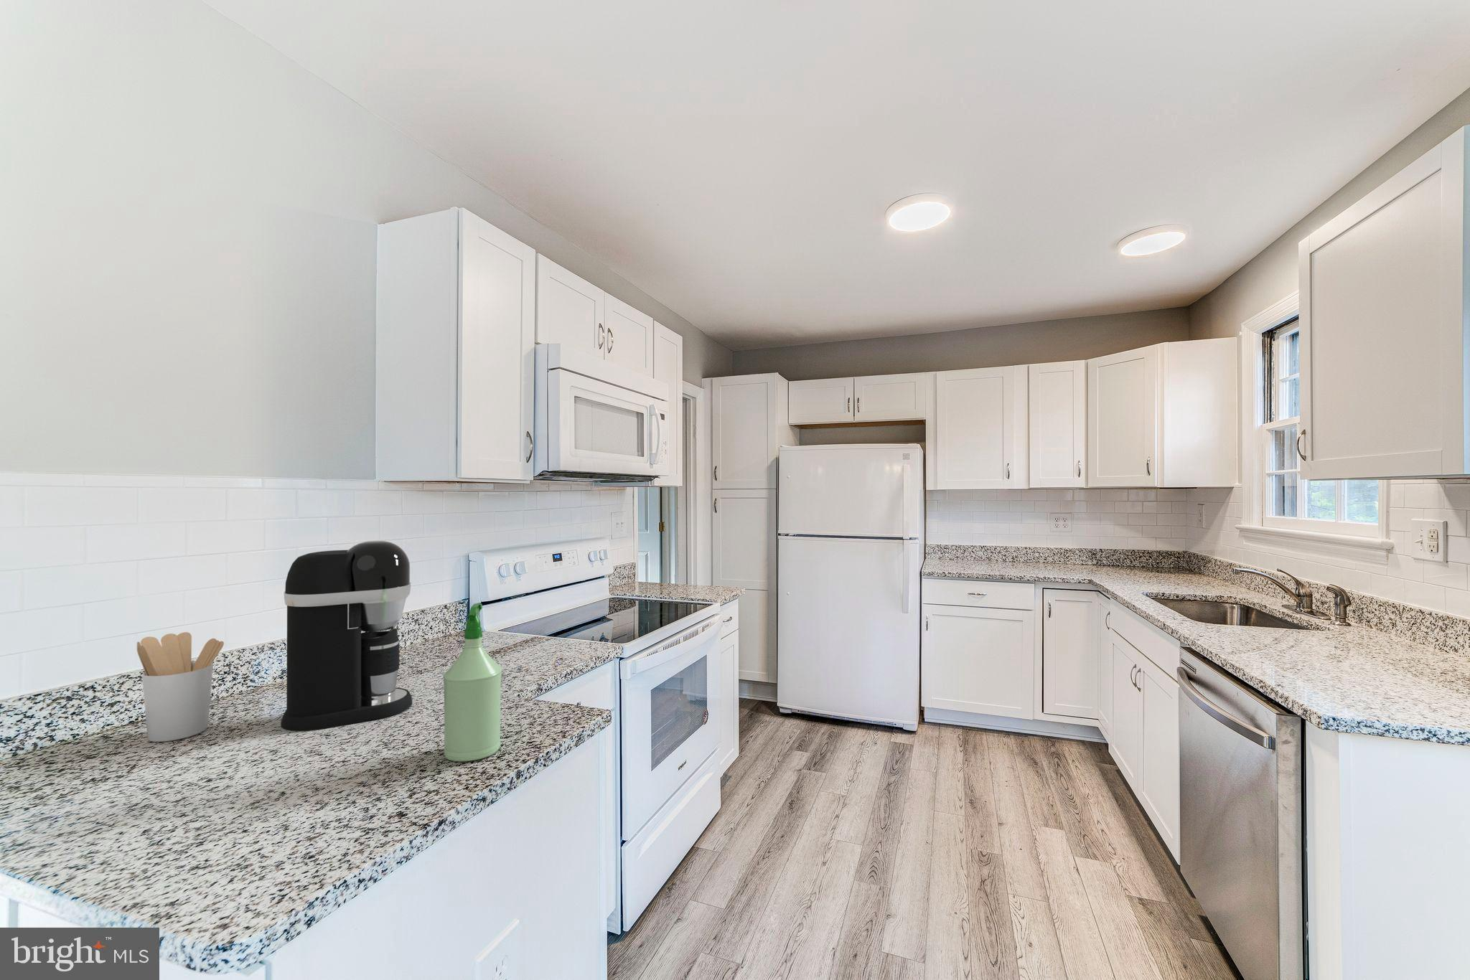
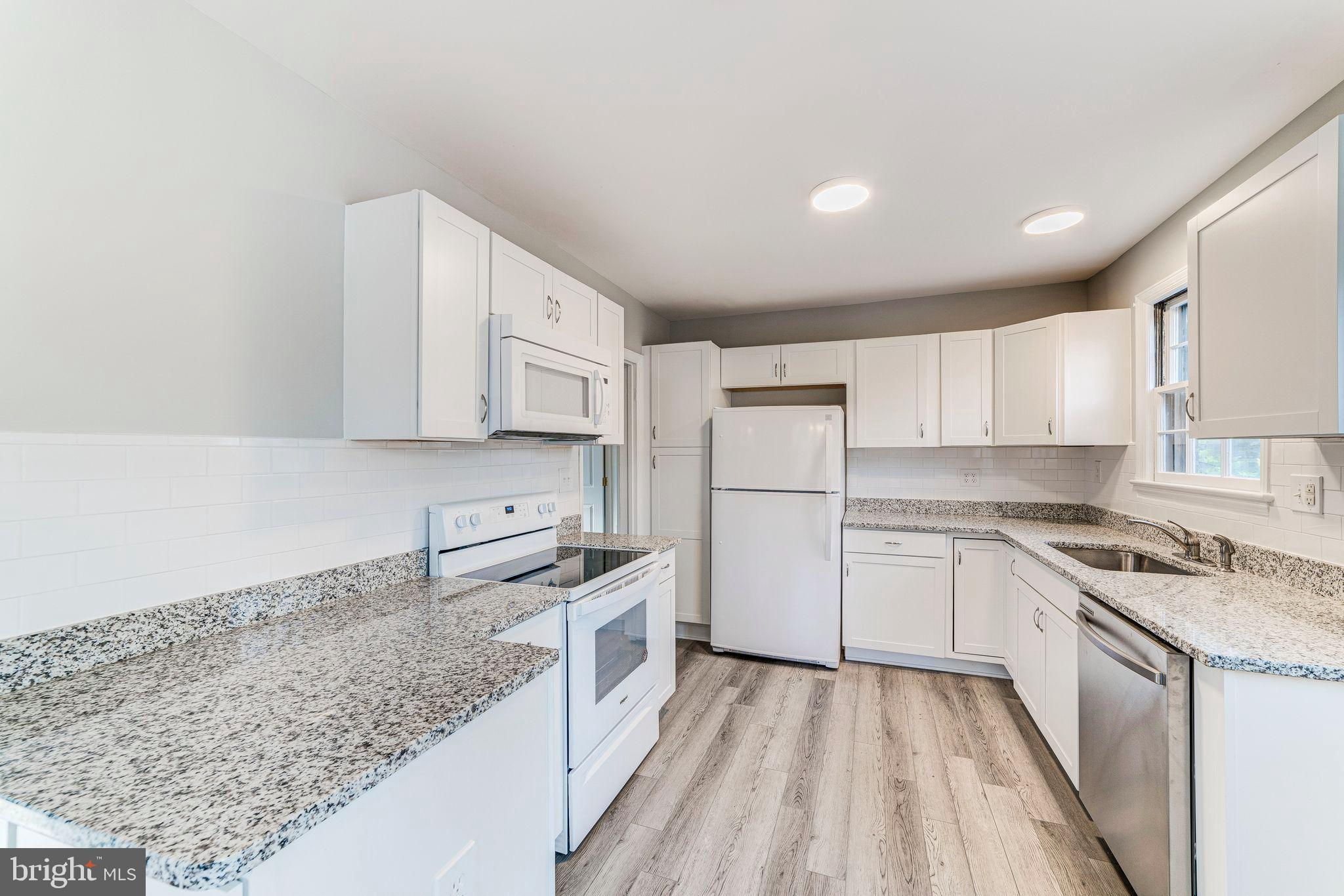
- coffee maker [281,540,412,732]
- utensil holder [137,631,224,743]
- spray bottle [442,602,503,762]
